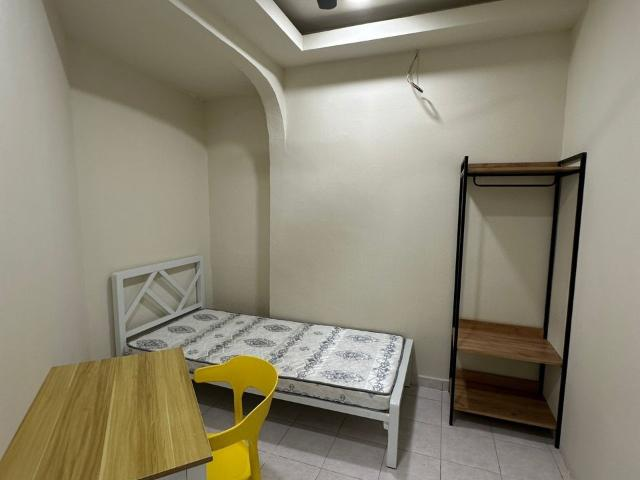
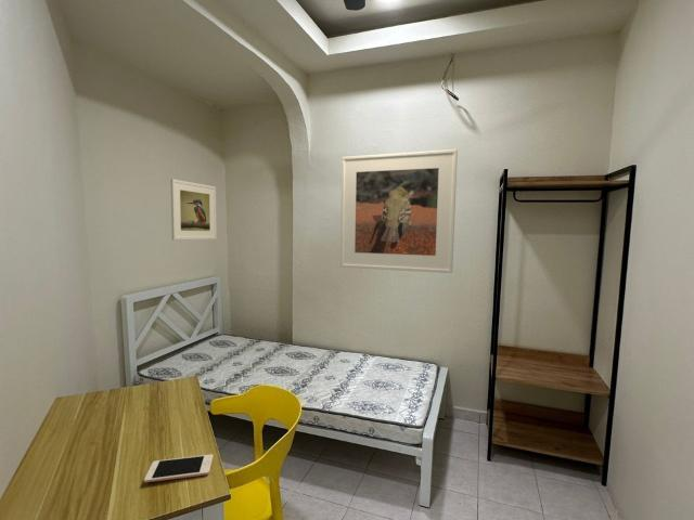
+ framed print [169,178,218,240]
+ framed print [339,148,459,274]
+ cell phone [143,453,214,483]
